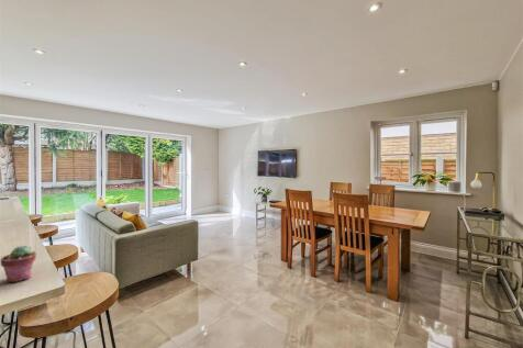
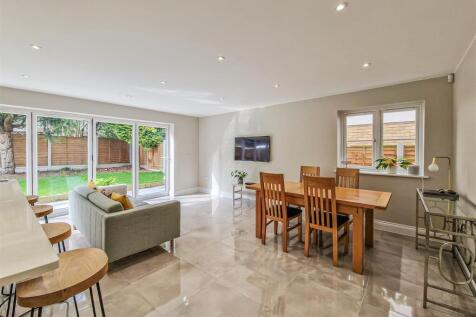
- potted succulent [0,245,37,283]
